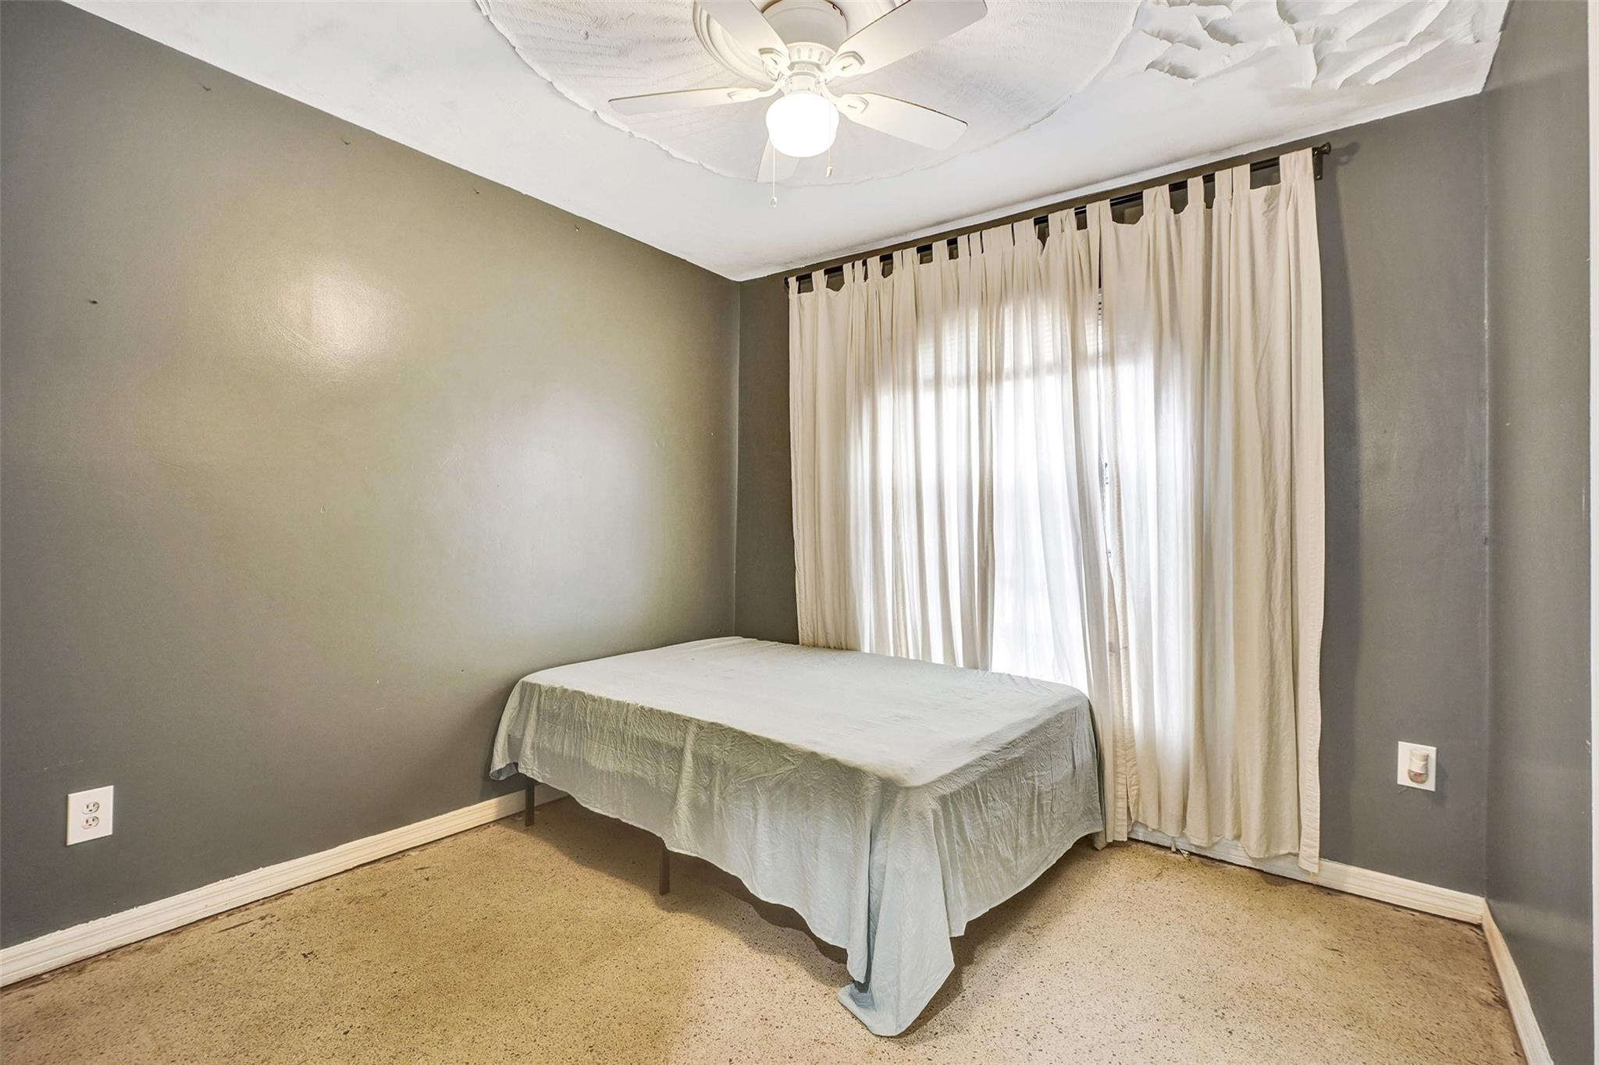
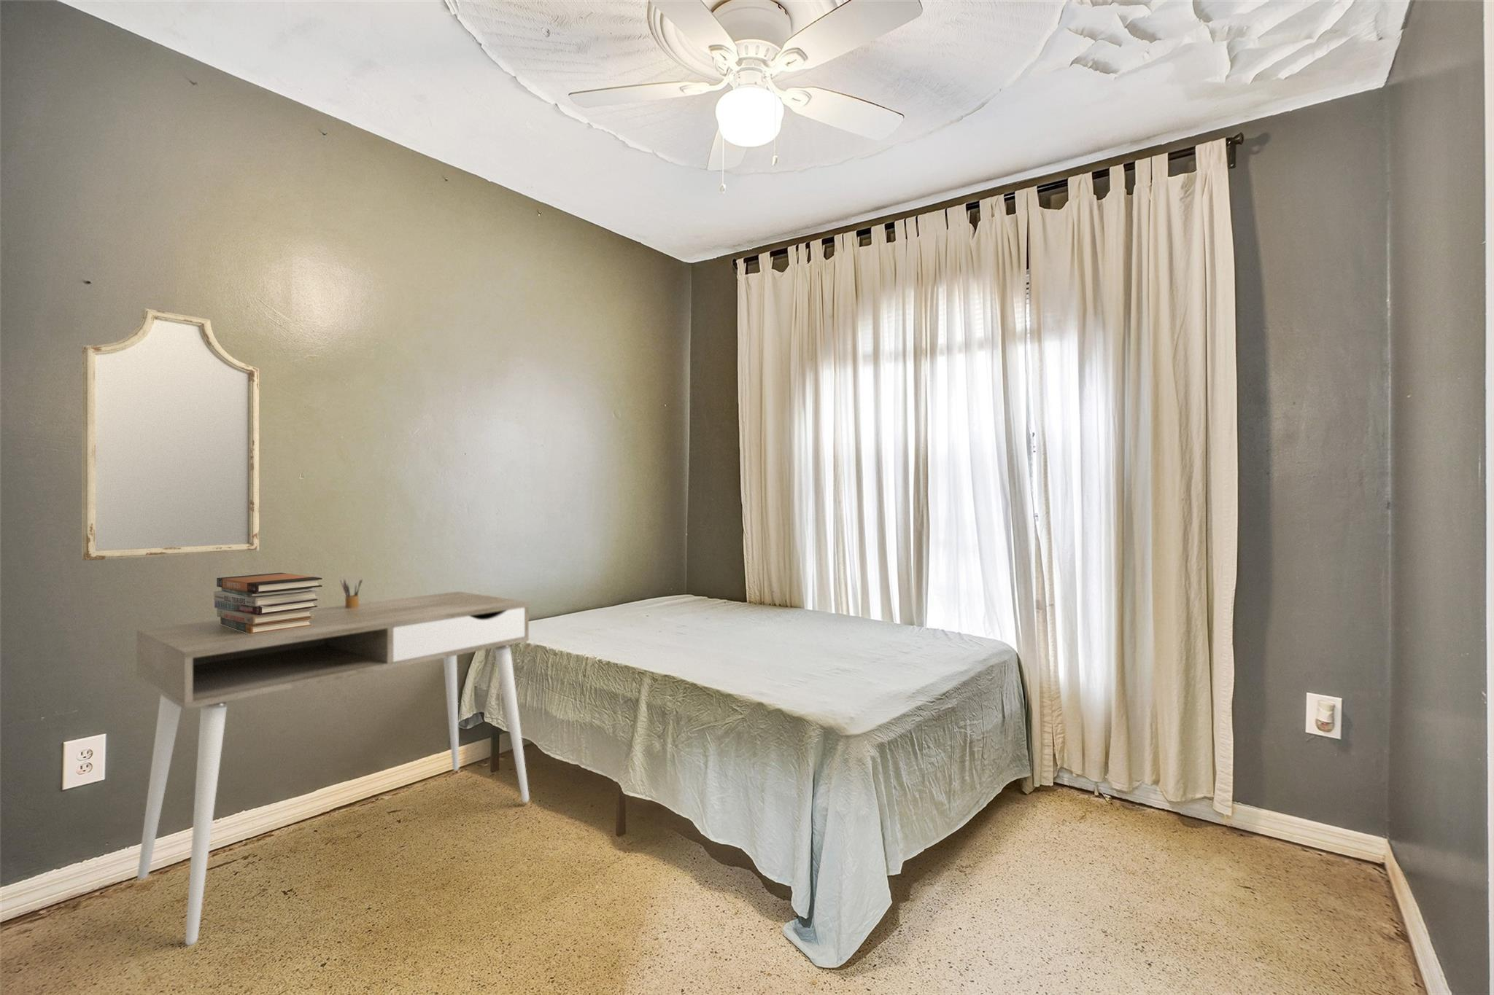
+ pencil box [340,579,363,609]
+ desk [136,591,530,946]
+ home mirror [81,308,260,561]
+ book stack [213,572,323,634]
